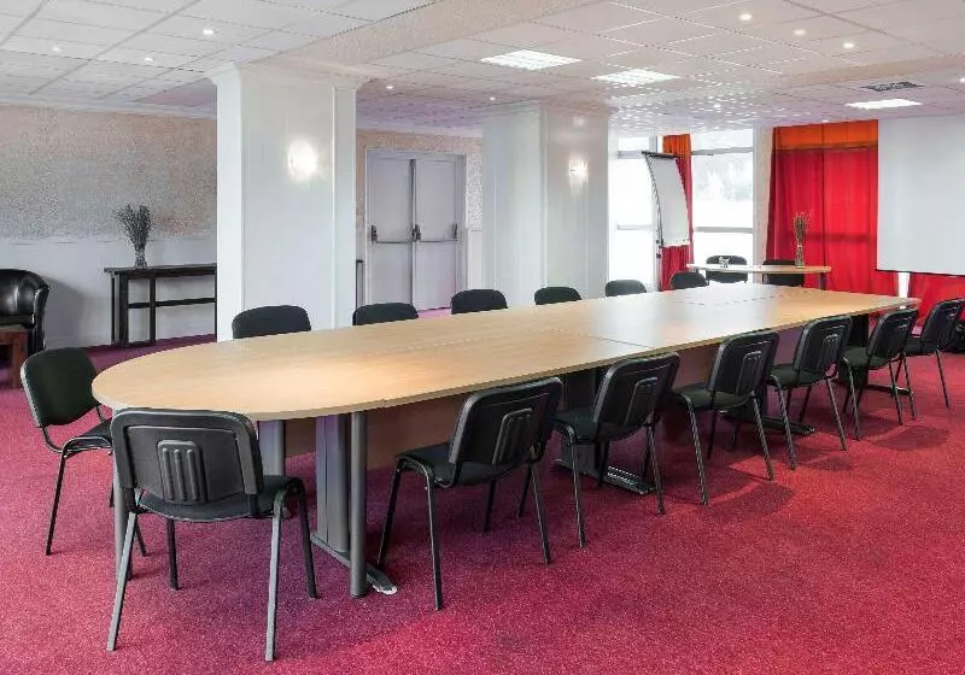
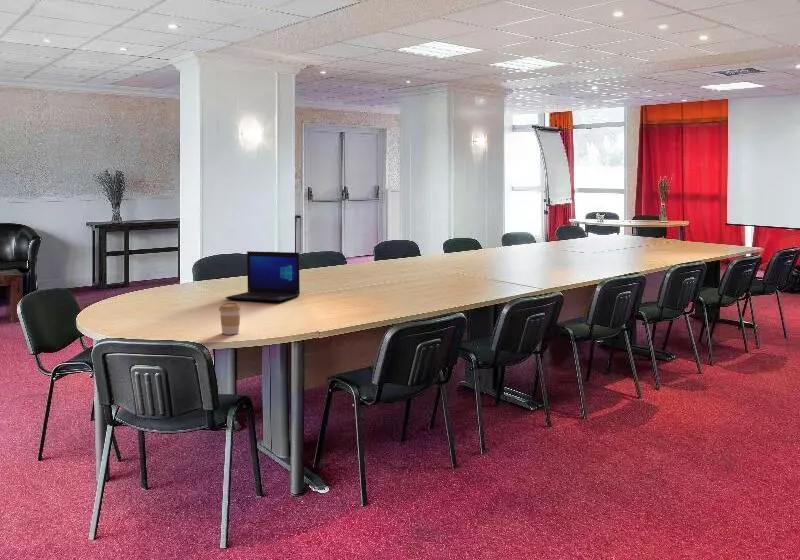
+ laptop [225,250,301,302]
+ coffee cup [218,301,242,335]
